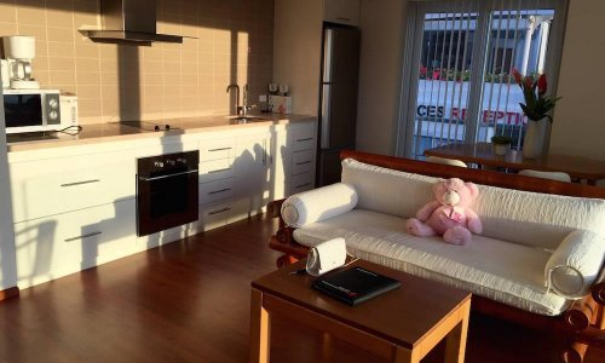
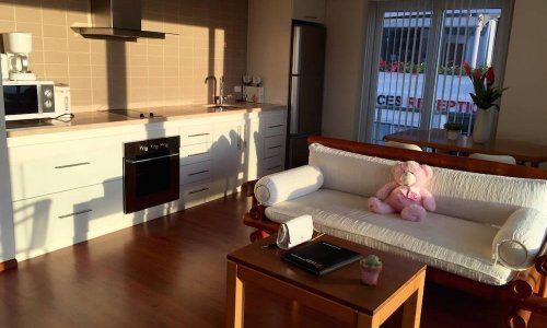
+ potted succulent [359,254,383,286]
